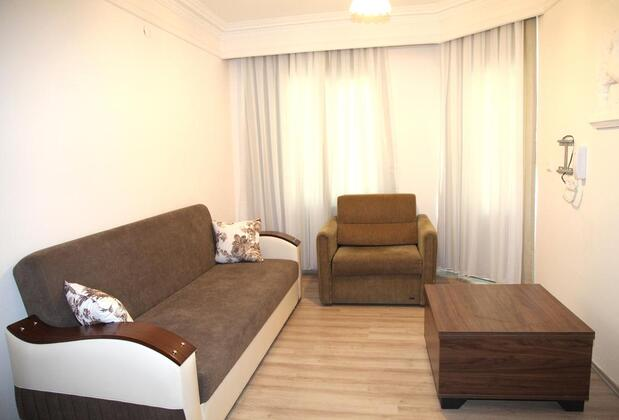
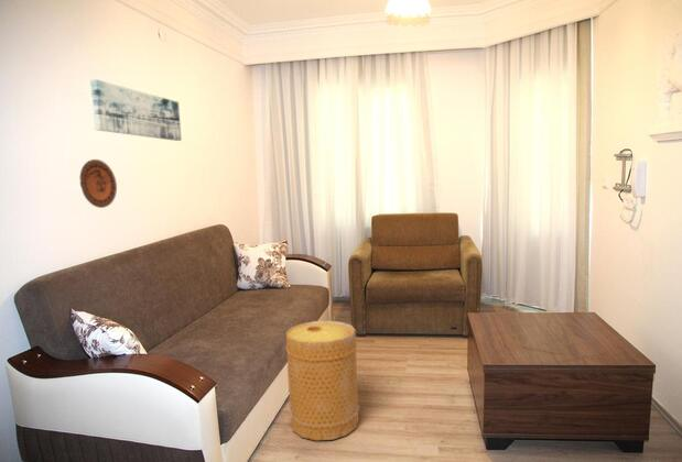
+ wall art [89,78,183,142]
+ basket [284,320,360,441]
+ decorative plate [79,158,118,209]
